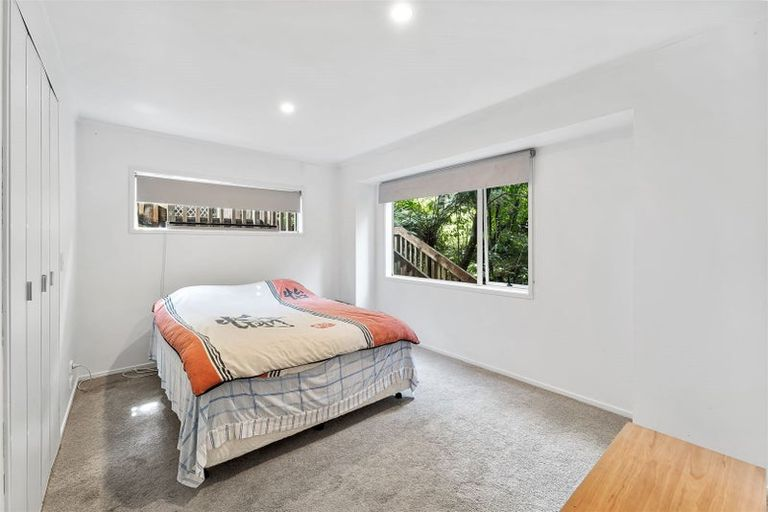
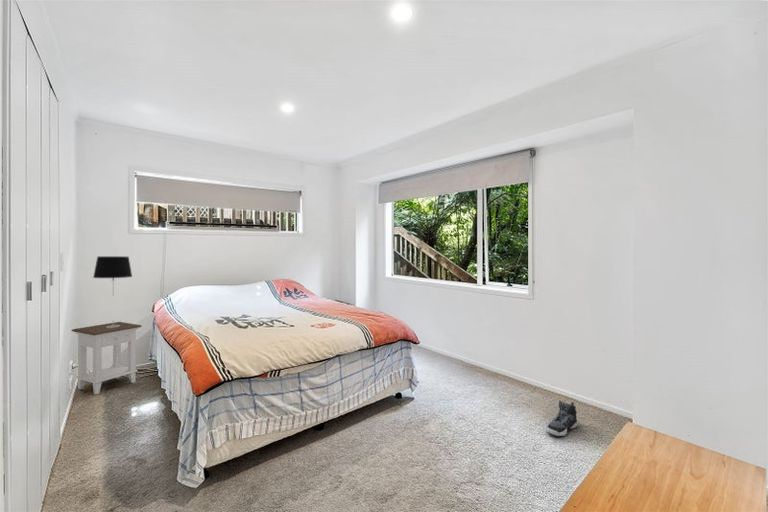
+ sneaker [545,400,579,437]
+ table lamp [92,255,133,328]
+ nightstand [71,321,143,396]
